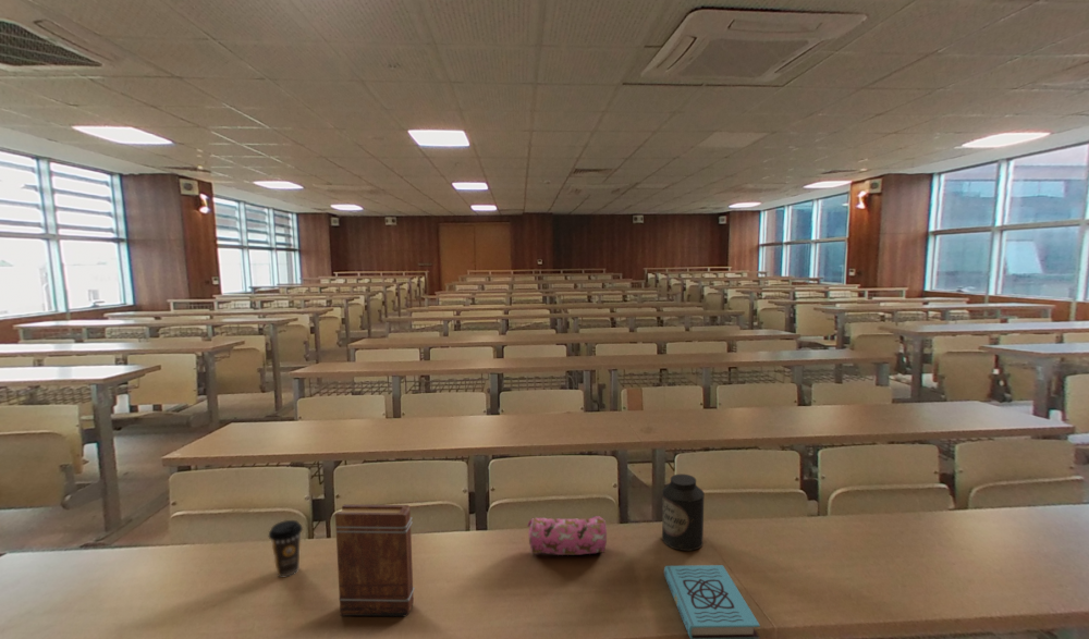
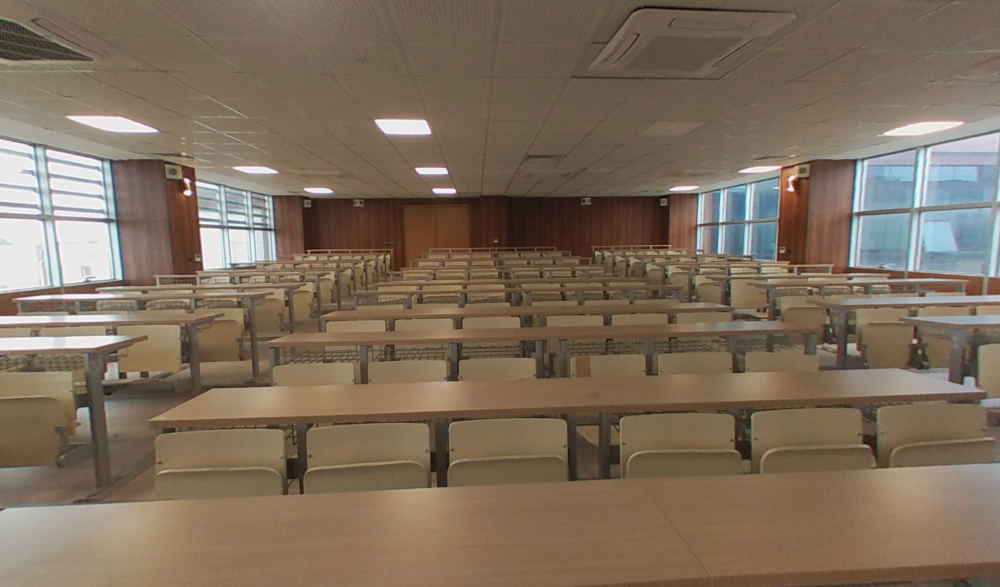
- book [334,503,416,617]
- pencil case [526,515,608,556]
- coffee cup [268,519,304,577]
- book [663,564,761,639]
- canister [661,474,706,552]
